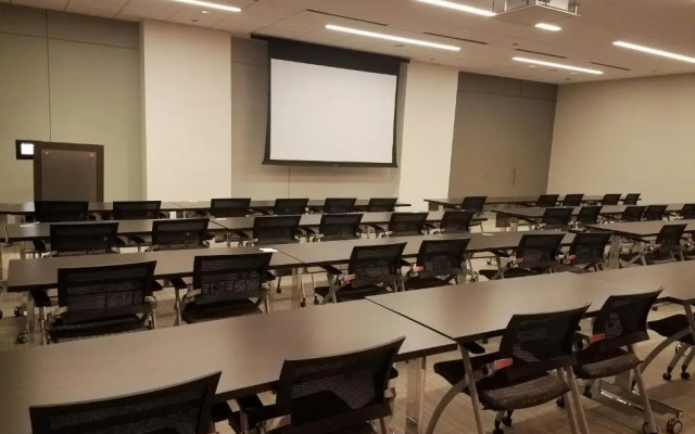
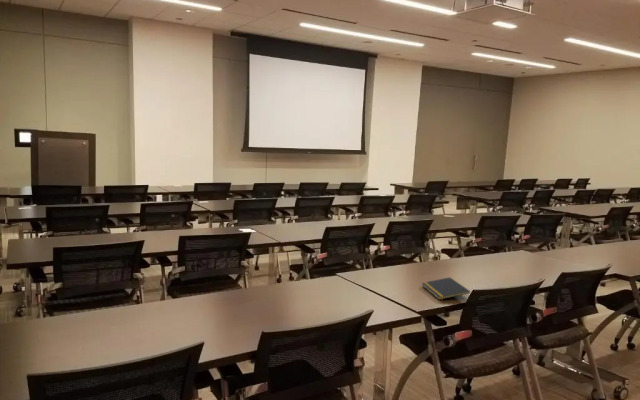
+ notepad [421,276,471,301]
